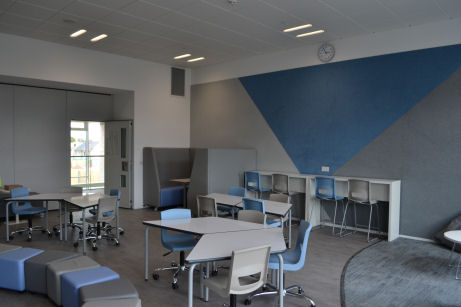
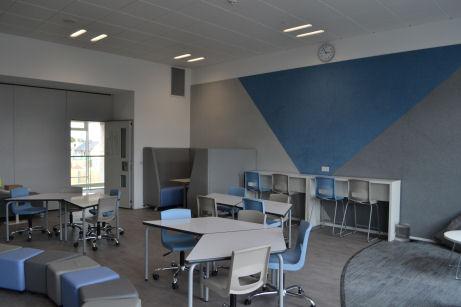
+ wastebasket [393,221,411,243]
